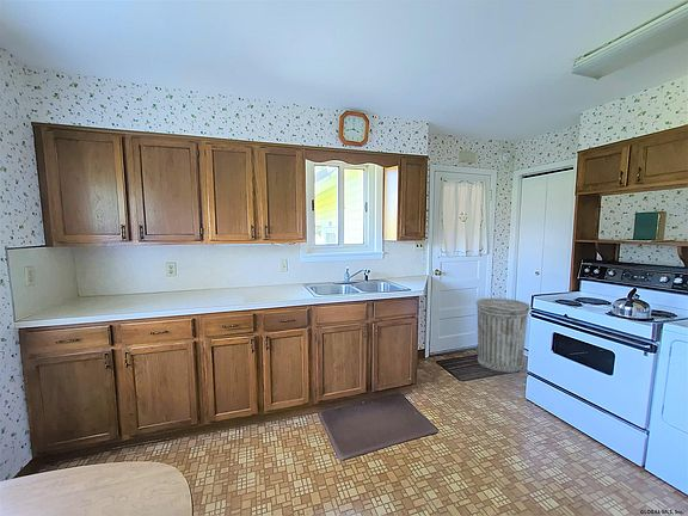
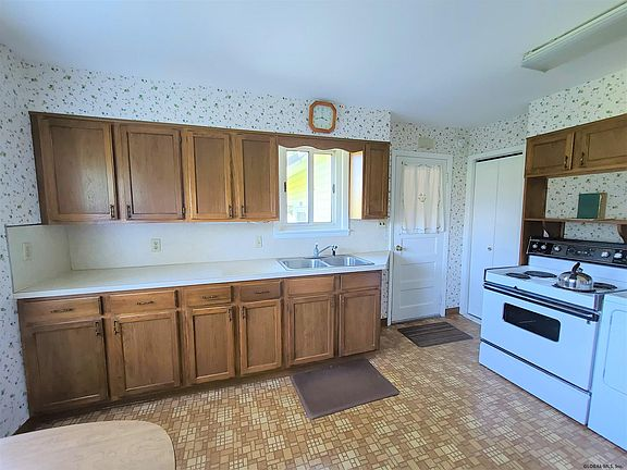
- trash can [475,297,532,373]
